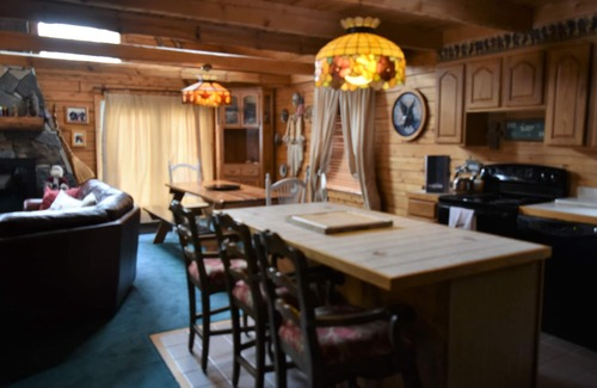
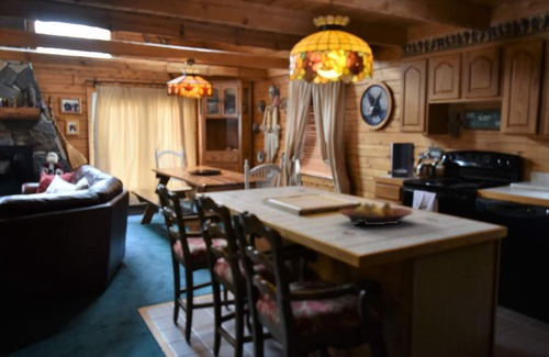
+ fruit bowl [338,201,414,226]
